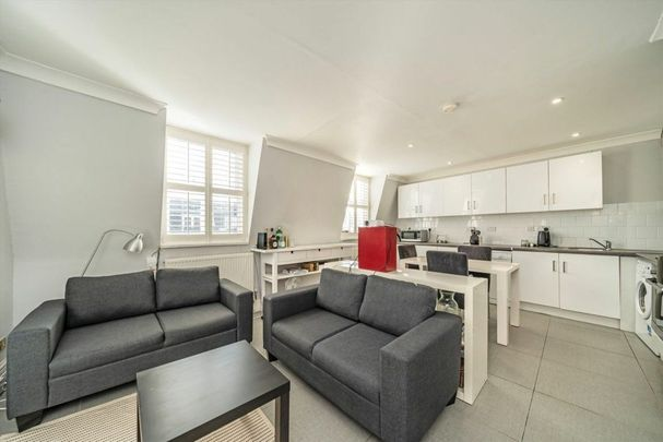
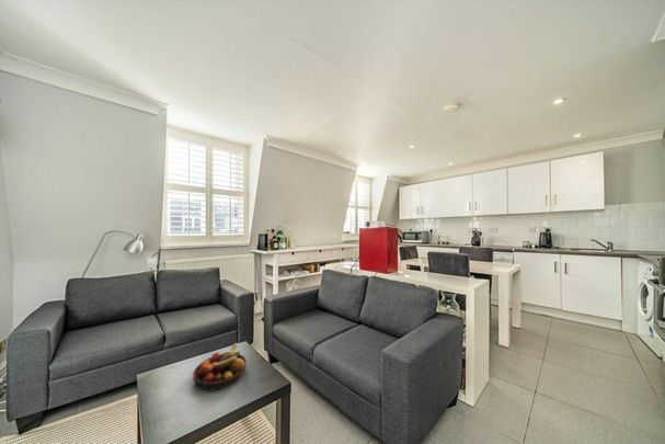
+ fruit bowl [192,342,248,392]
